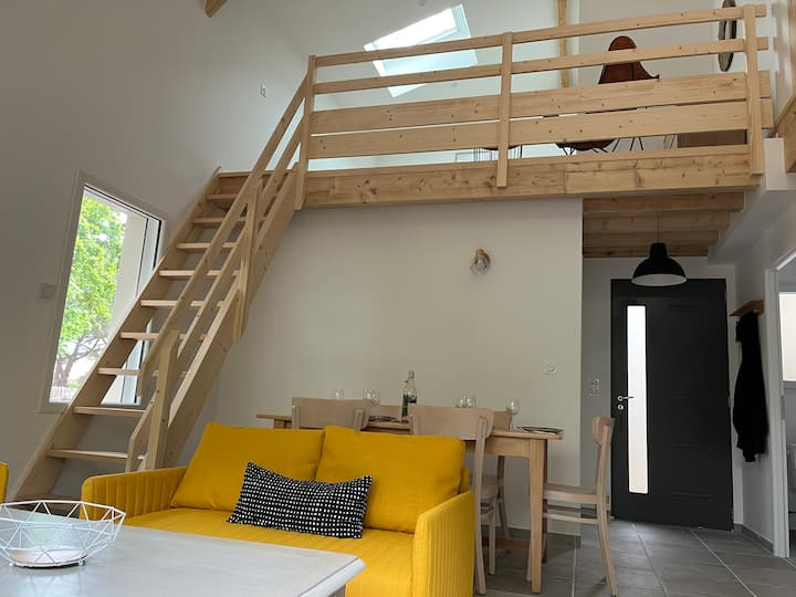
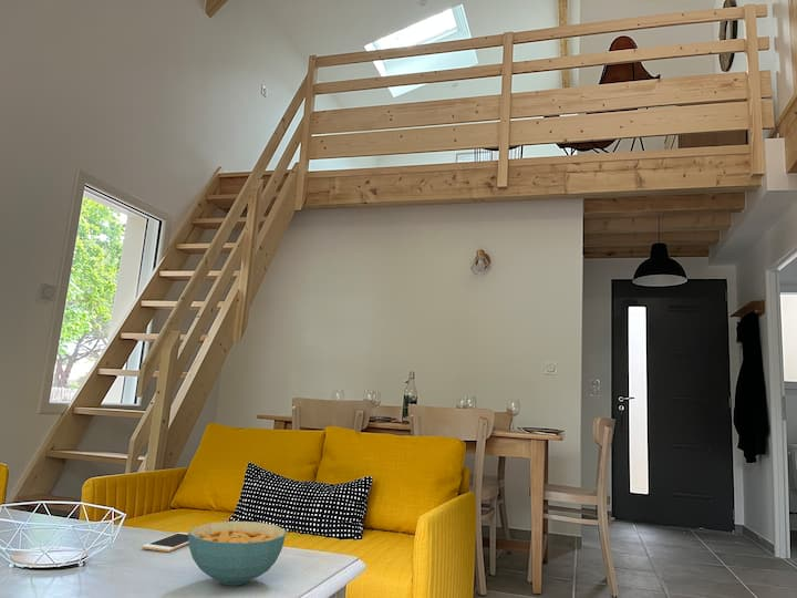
+ cell phone [141,532,188,553]
+ cereal bowl [187,520,287,586]
